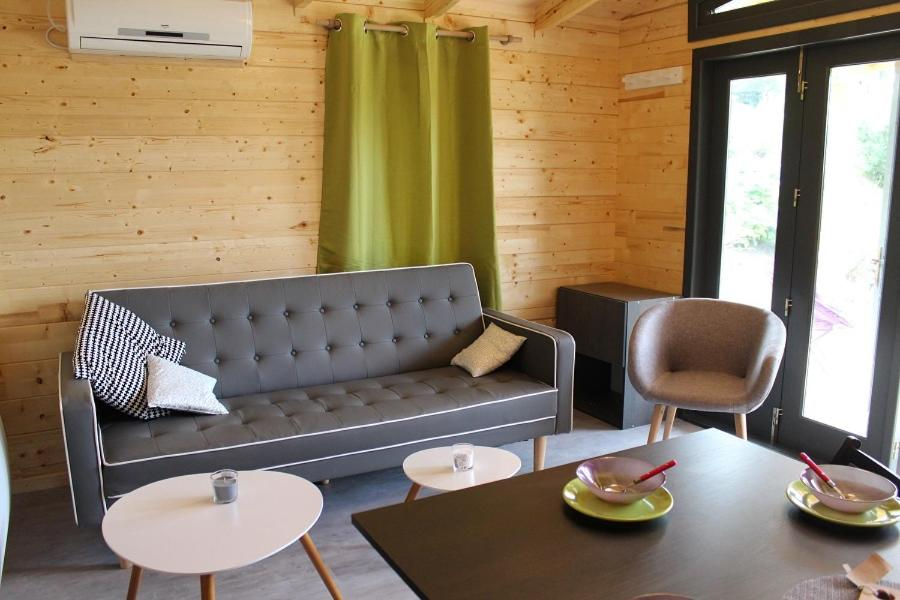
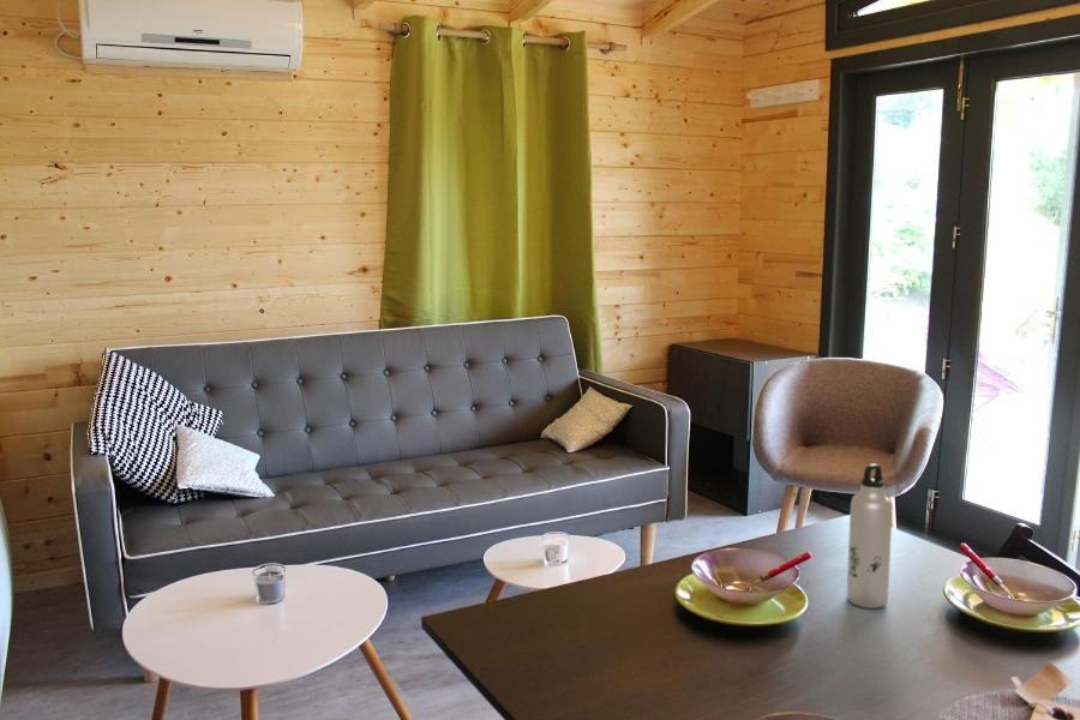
+ water bottle [846,463,894,610]
